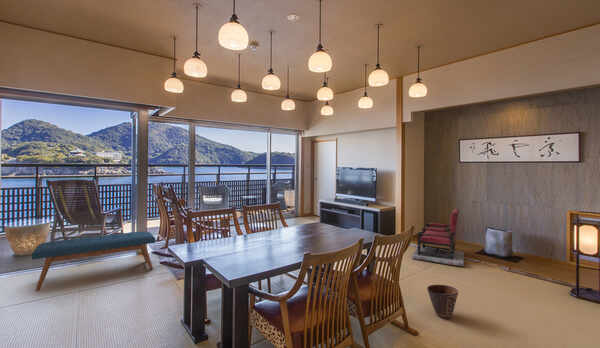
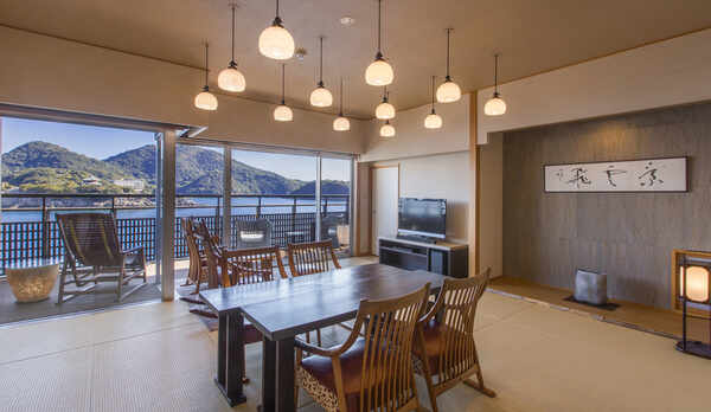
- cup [426,284,459,319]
- bench [31,230,156,292]
- armchair [411,208,465,267]
